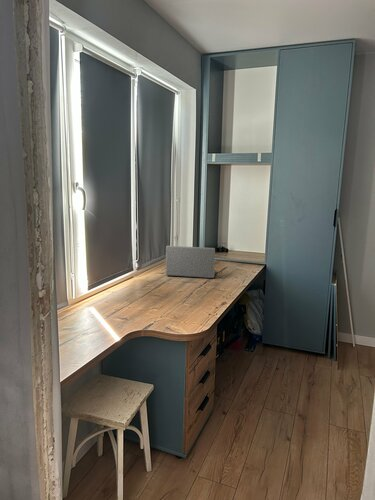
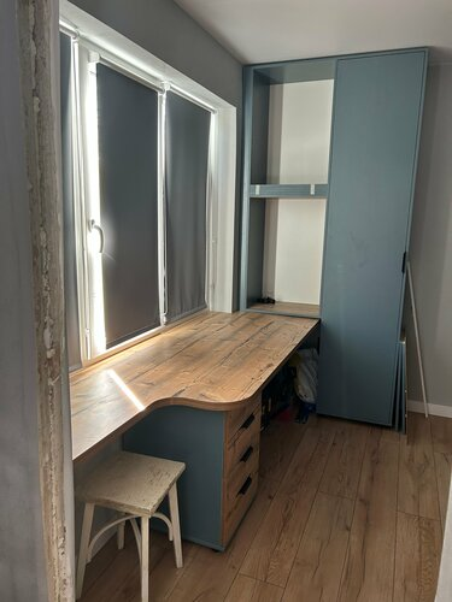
- laptop [165,245,217,279]
